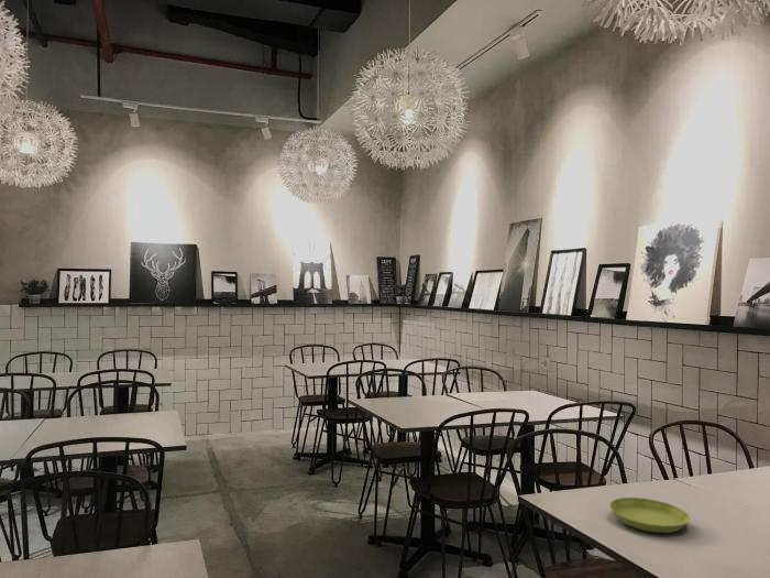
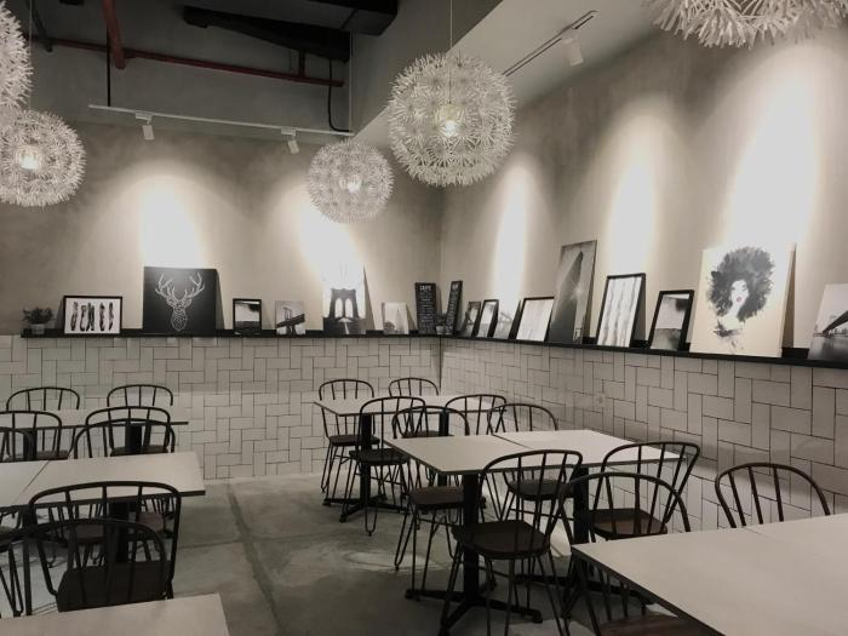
- saucer [608,497,691,534]
